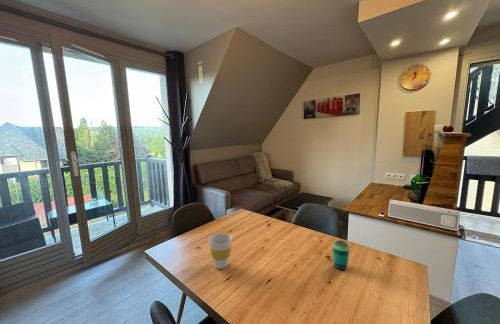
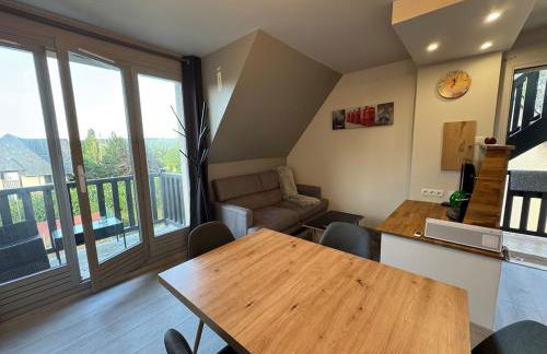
- cup [207,232,233,270]
- cup [332,240,351,271]
